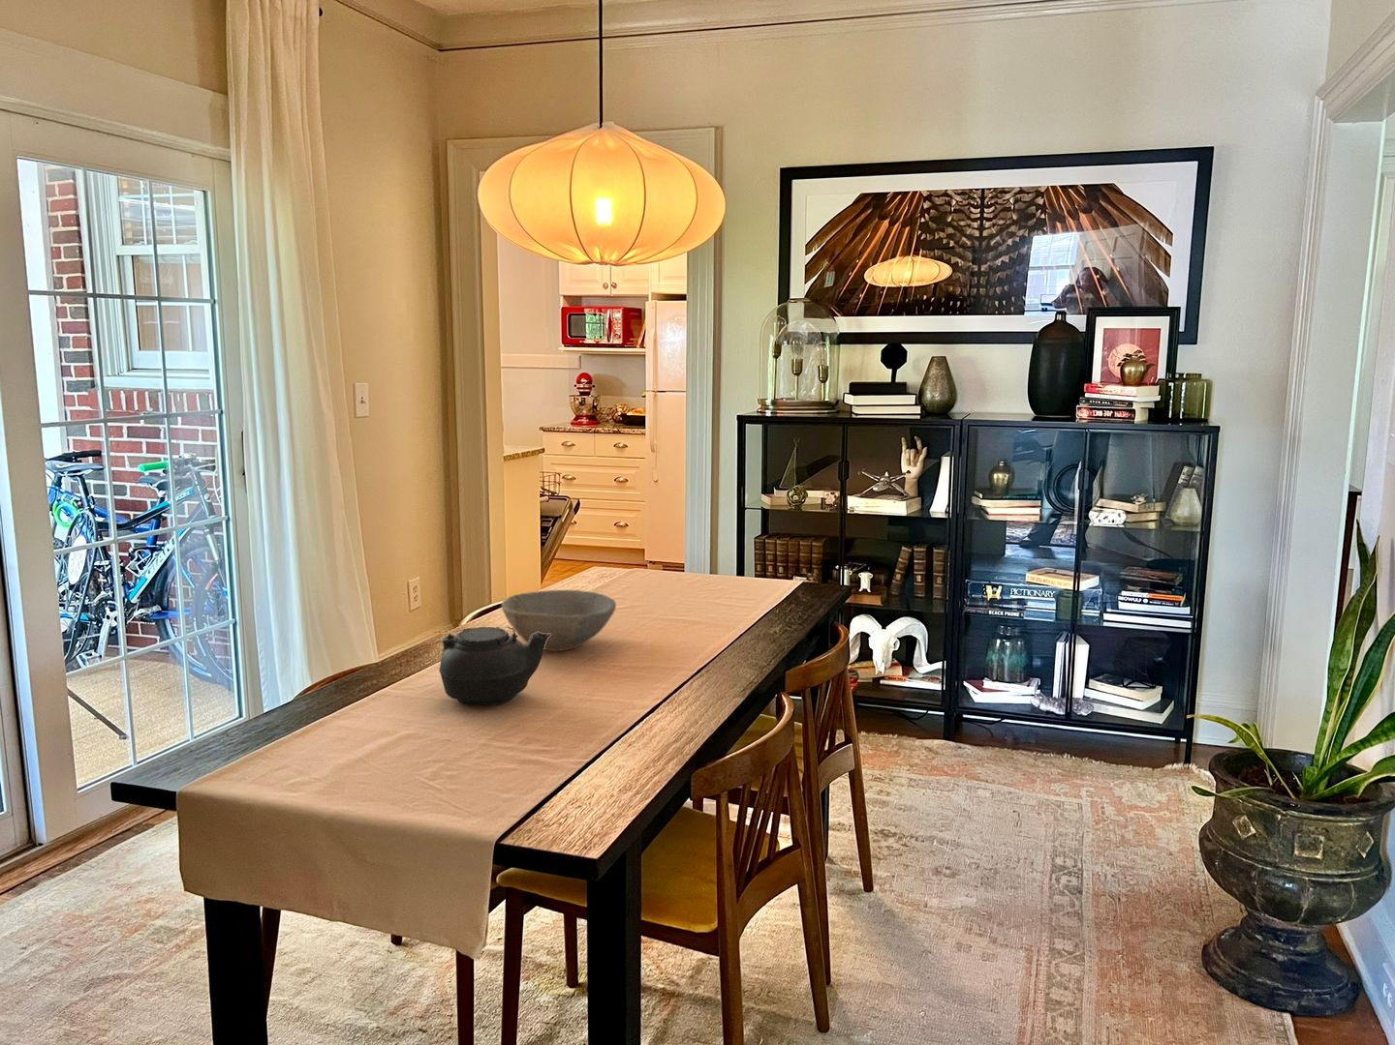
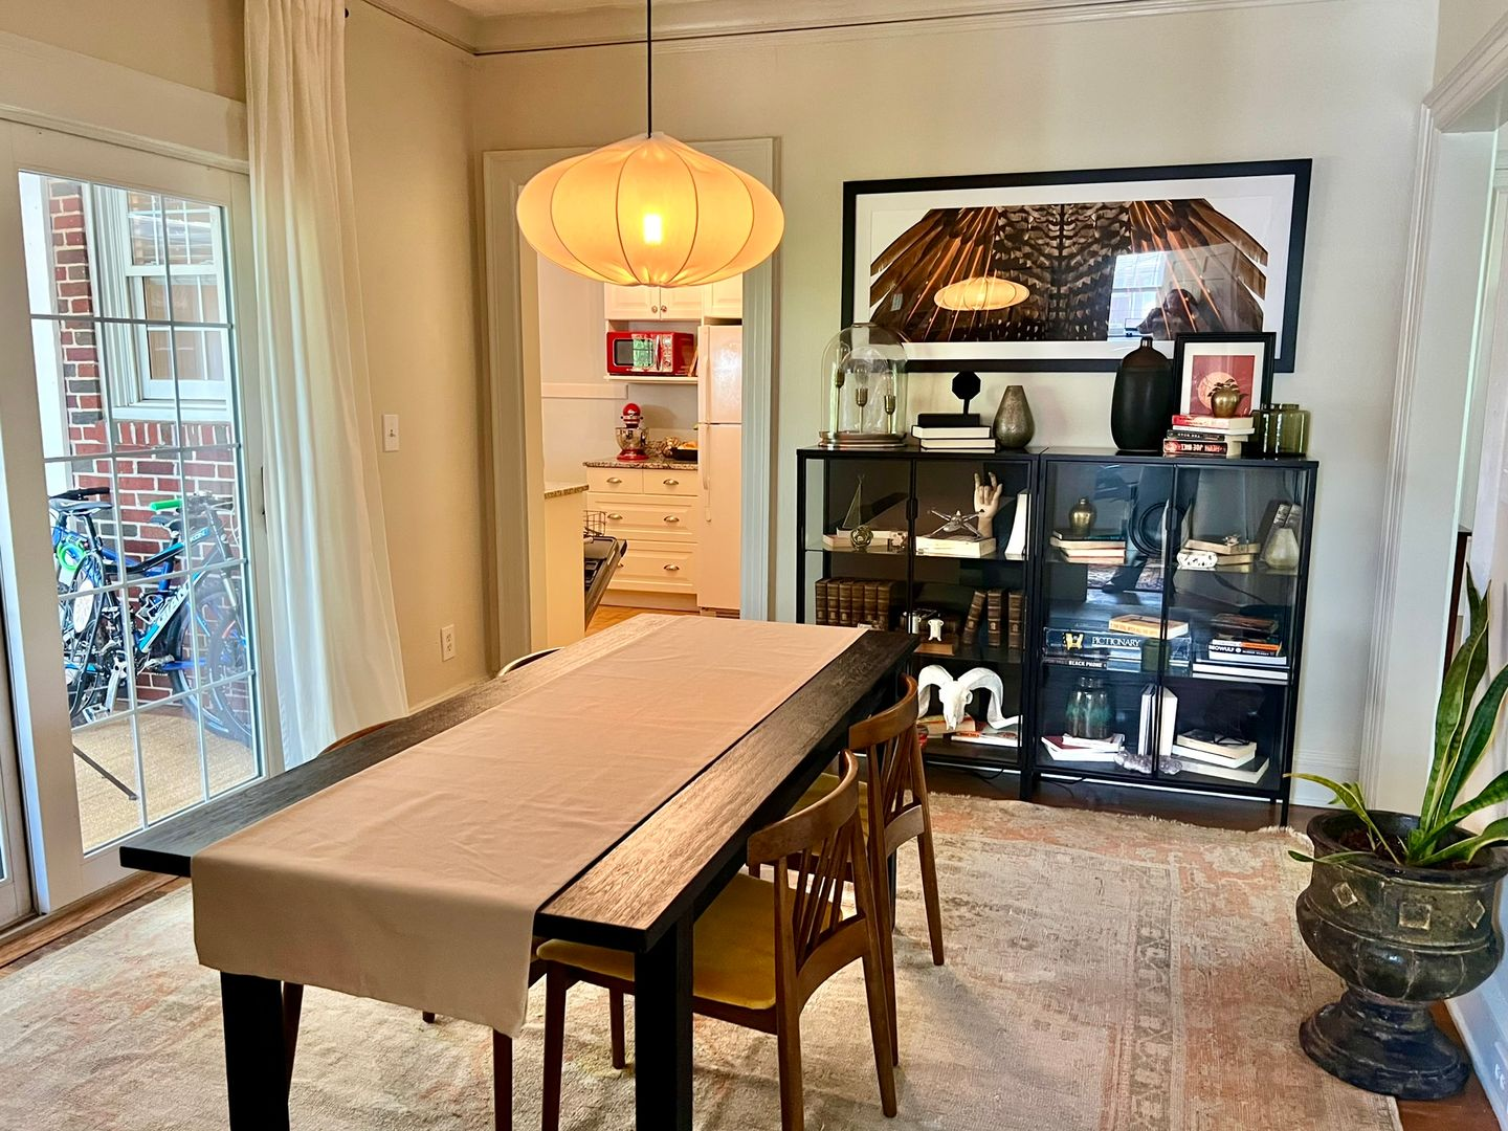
- bowl [500,589,617,652]
- teapot [438,626,551,707]
